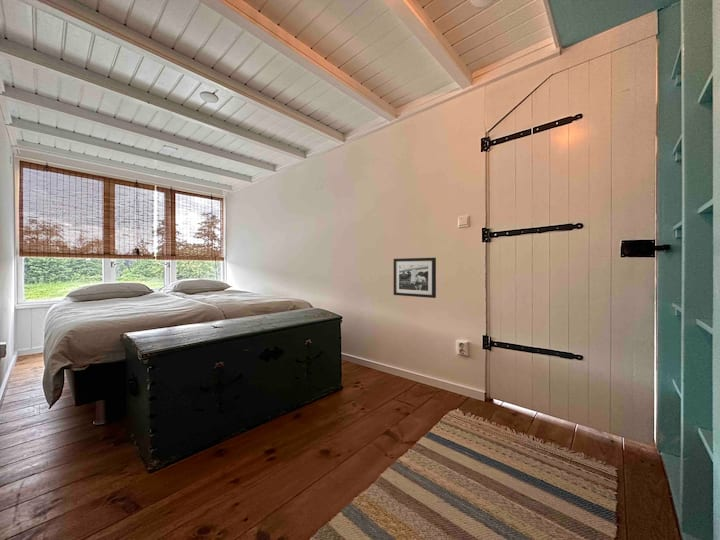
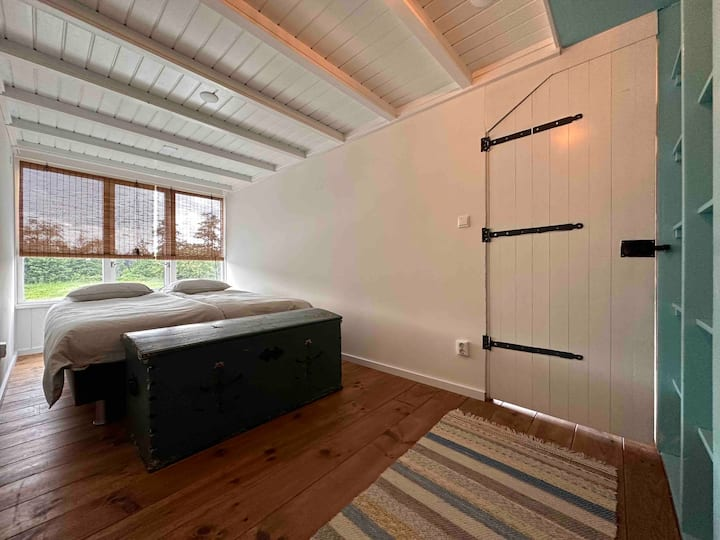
- picture frame [393,257,437,299]
